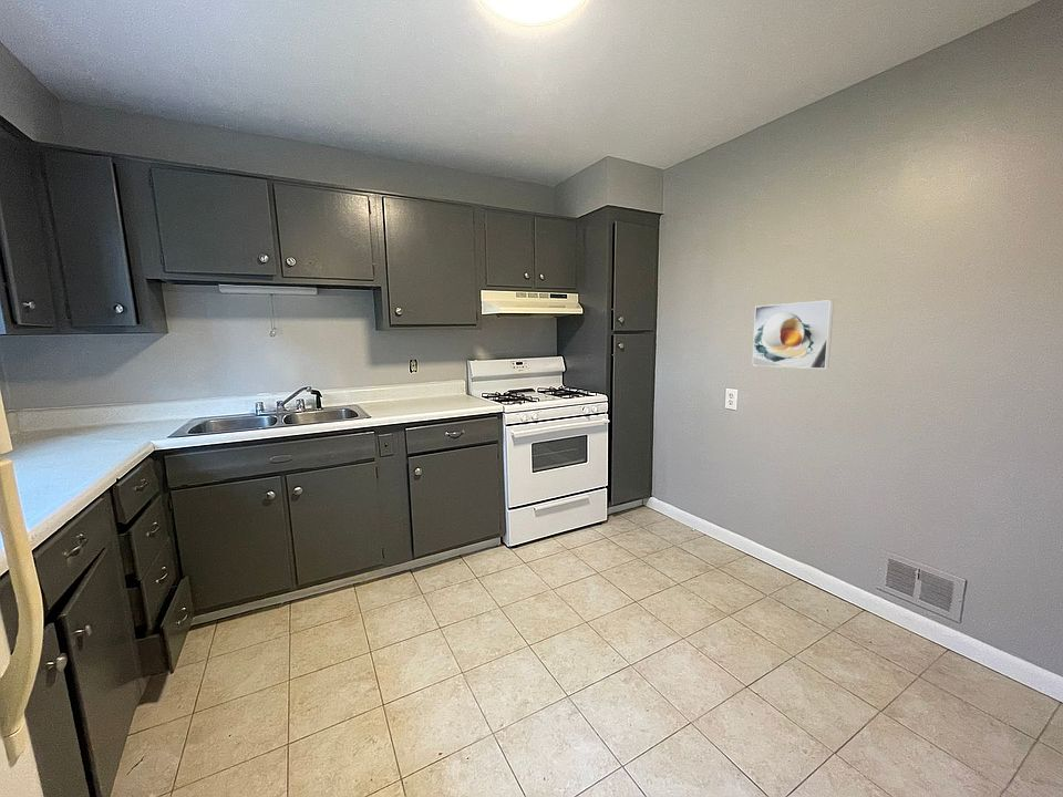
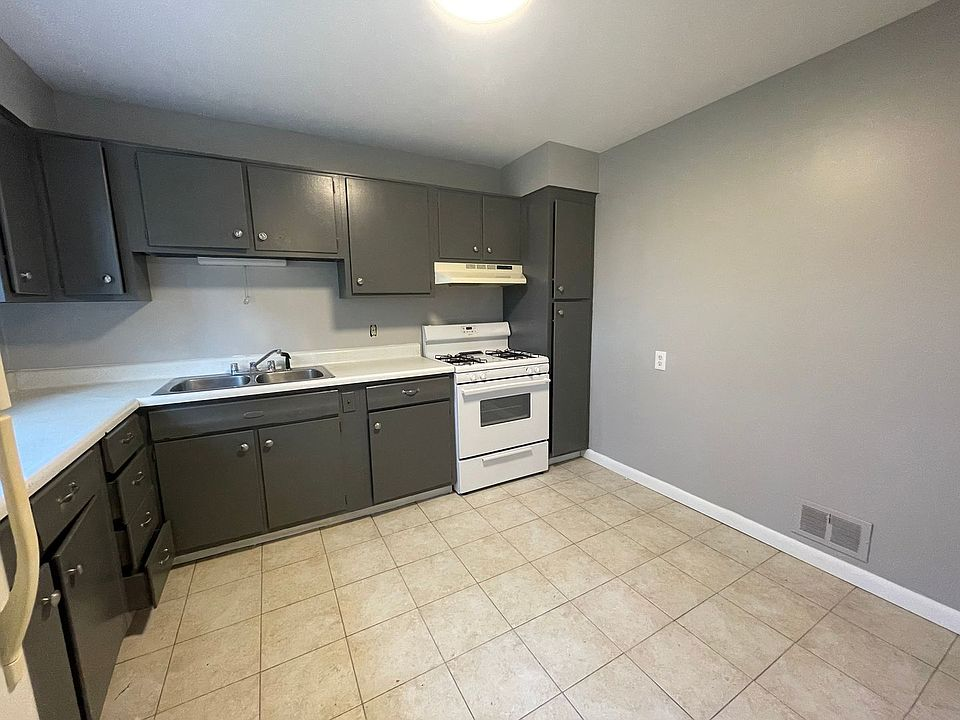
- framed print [751,299,835,370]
